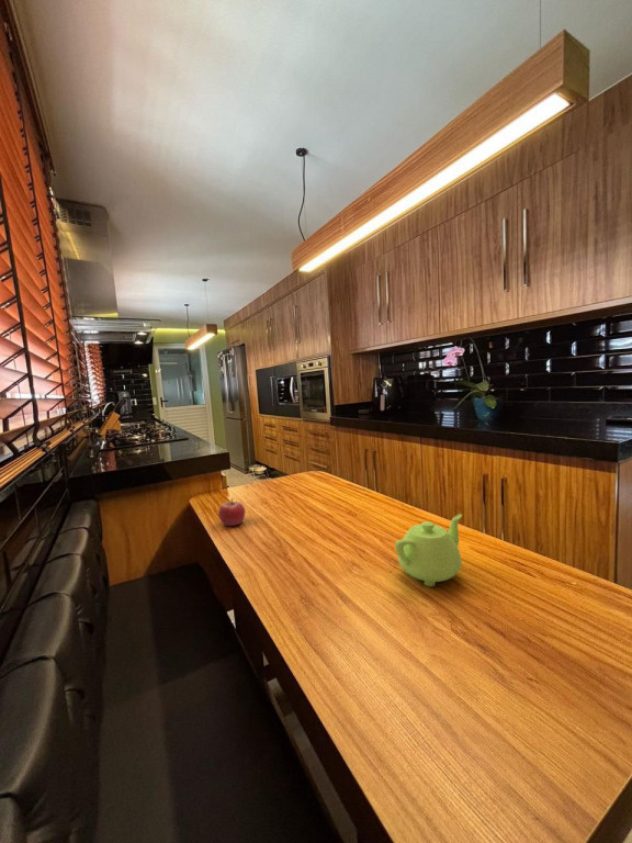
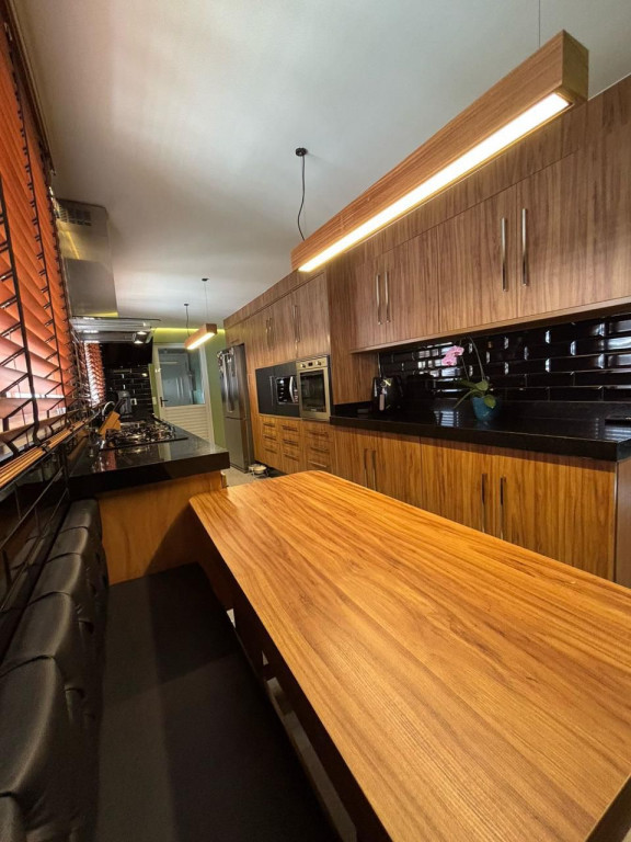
- teapot [394,513,463,588]
- fruit [217,497,246,527]
